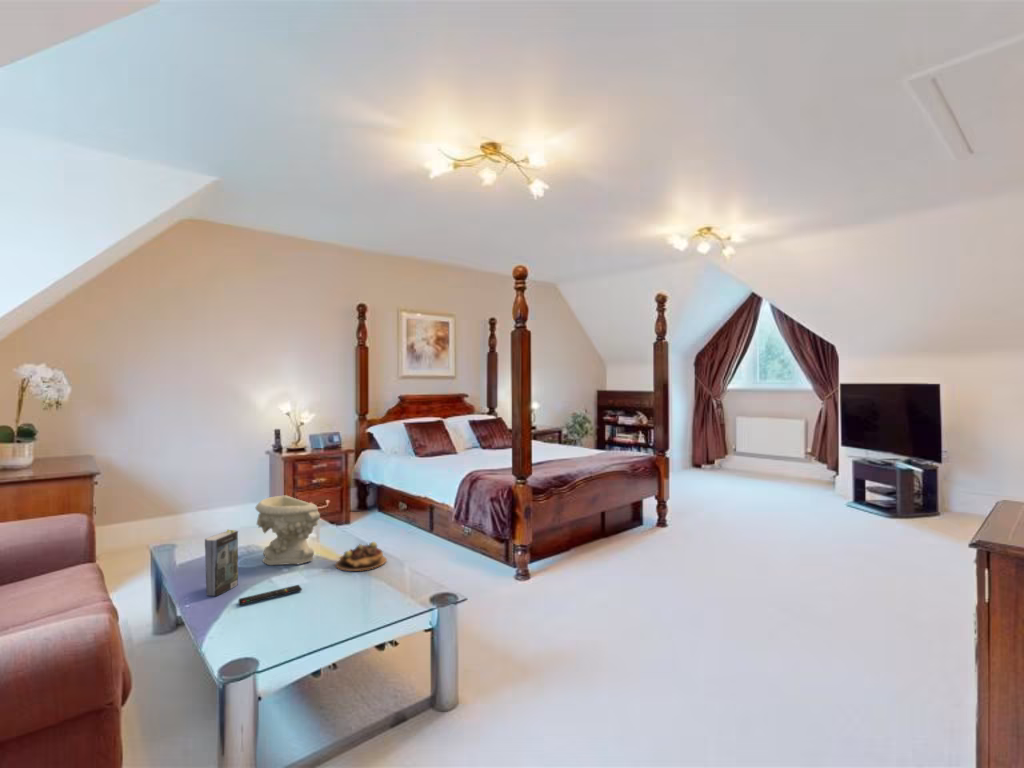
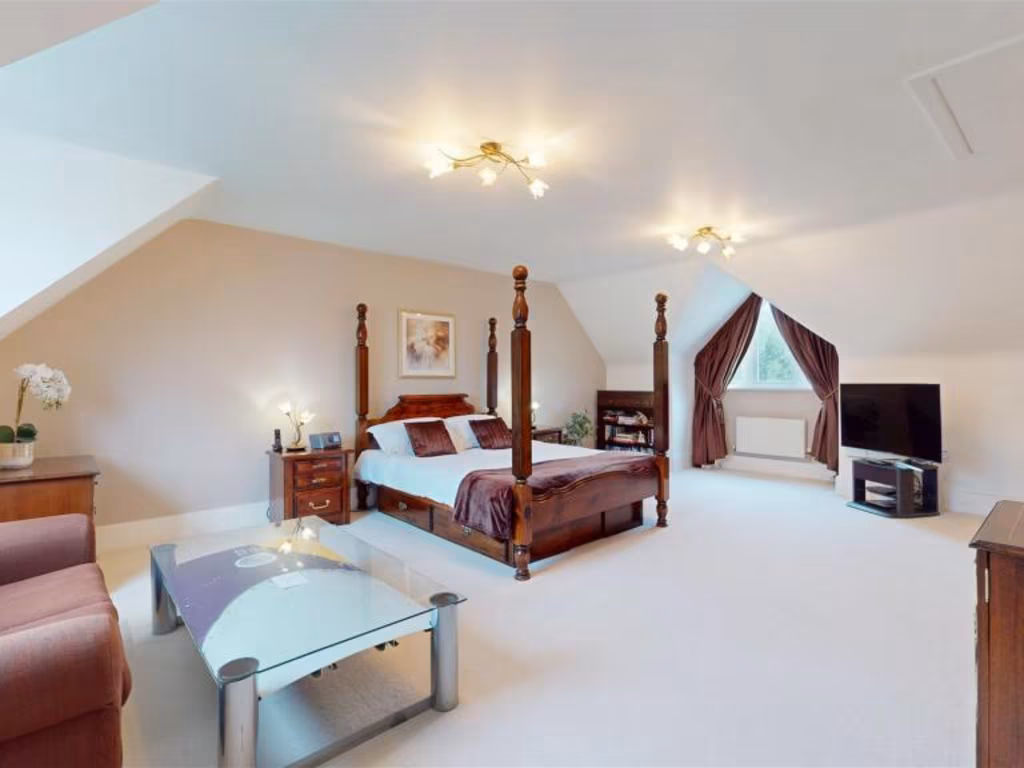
- decorative bowl [254,494,321,566]
- remote control [238,584,303,606]
- succulent plant [334,541,388,572]
- book [204,528,239,597]
